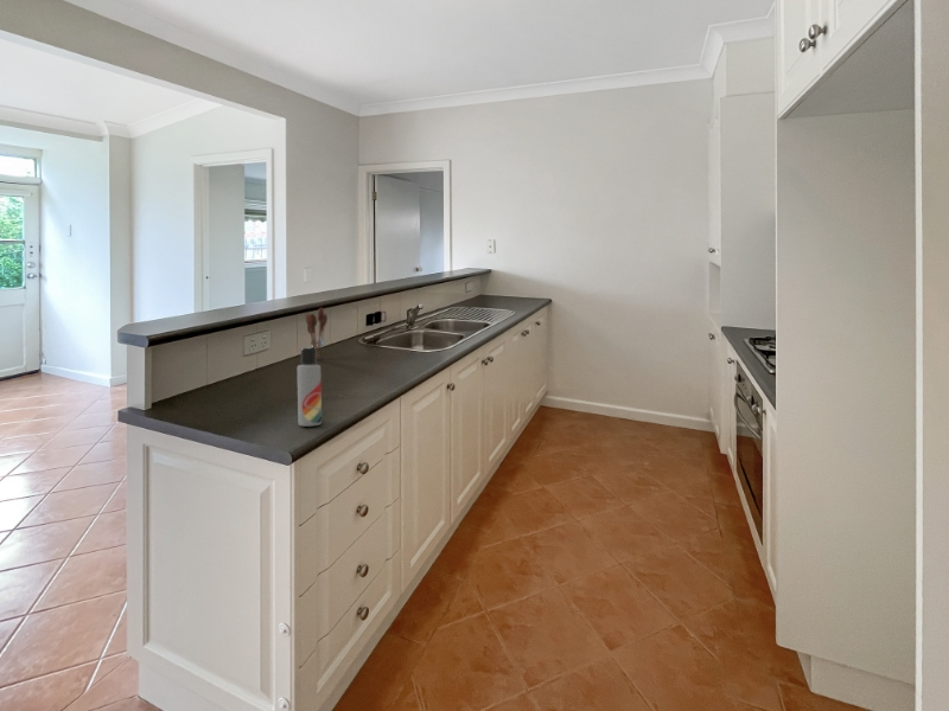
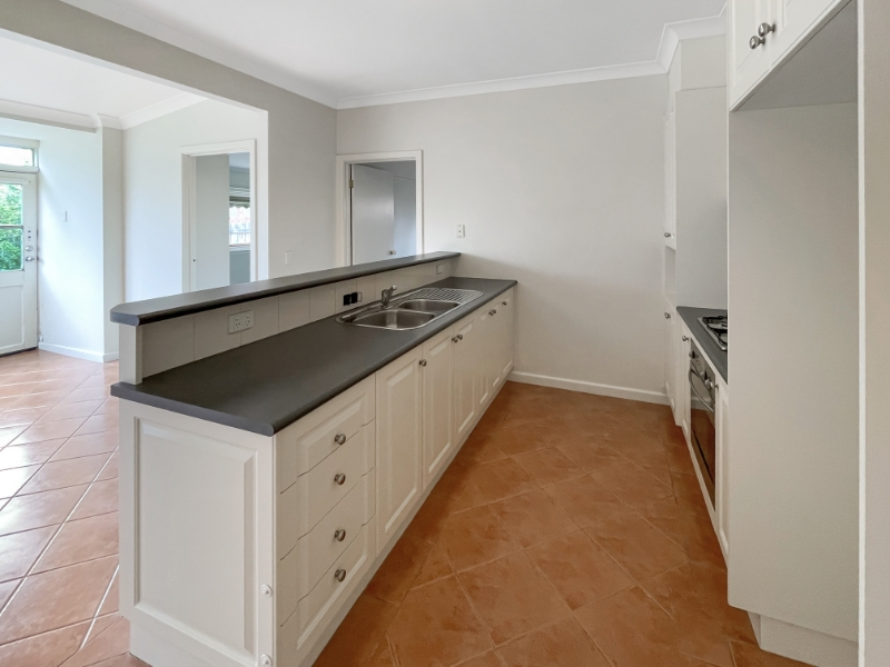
- lotion bottle [297,346,323,428]
- utensil holder [304,307,329,360]
